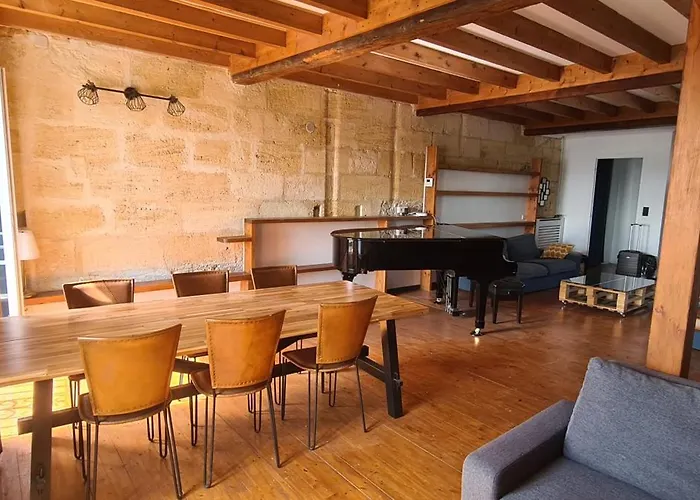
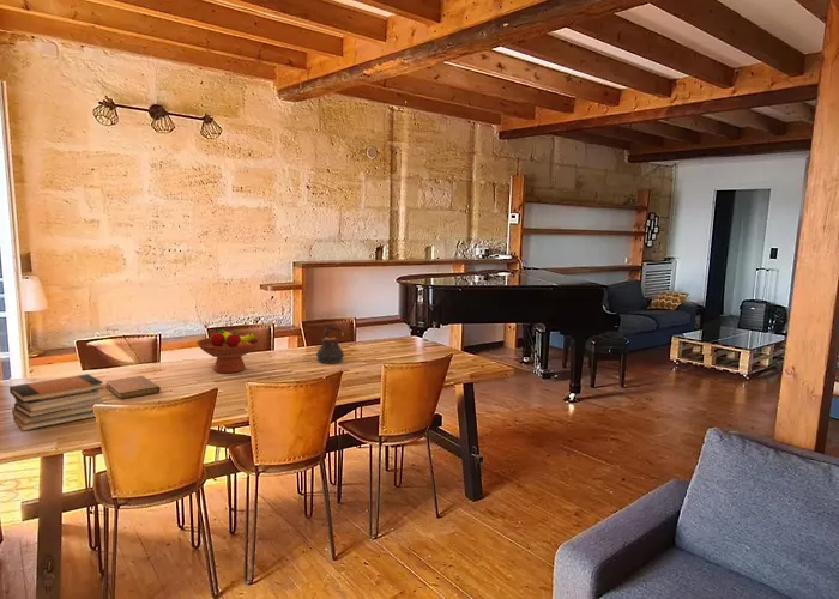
+ fruit bowl [195,326,261,374]
+ book stack [8,373,104,432]
+ teapot [315,325,345,365]
+ notebook [104,375,162,400]
